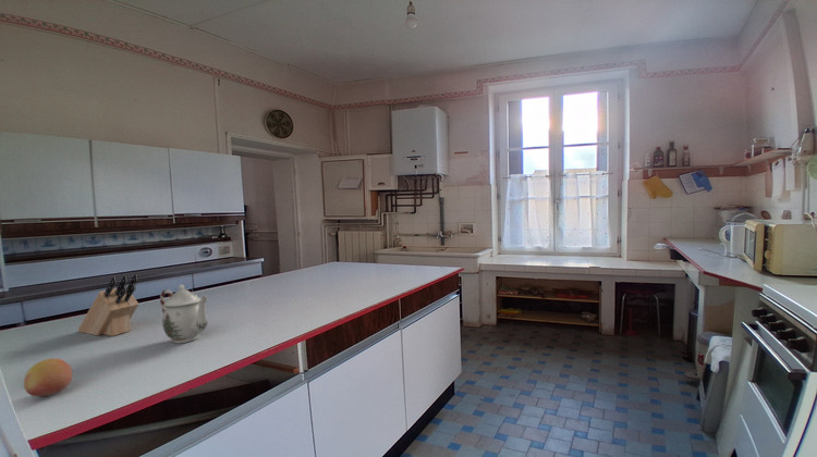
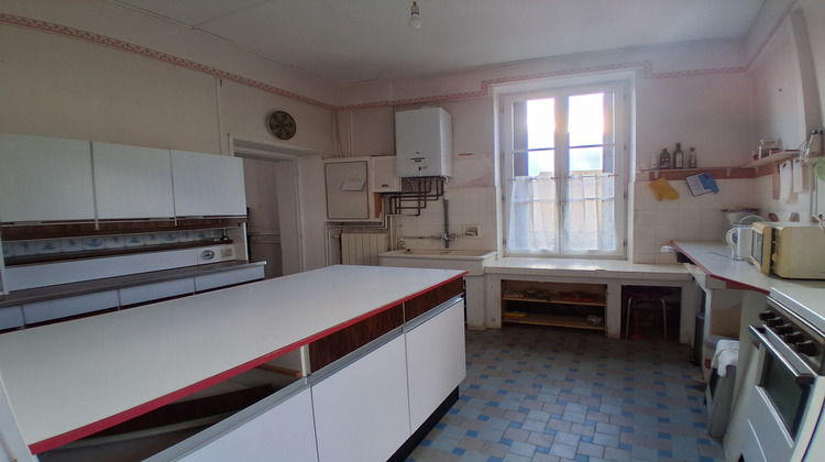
- fruit [23,358,73,397]
- knife block [77,273,139,337]
- teapot [159,283,209,344]
